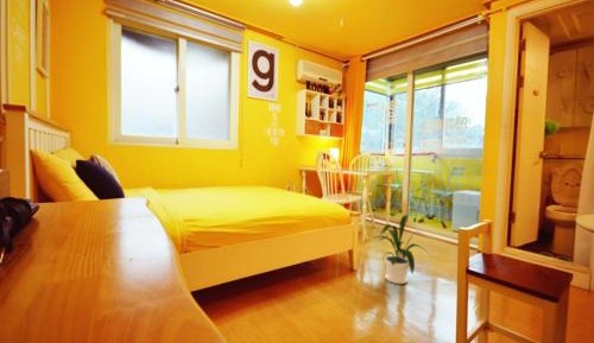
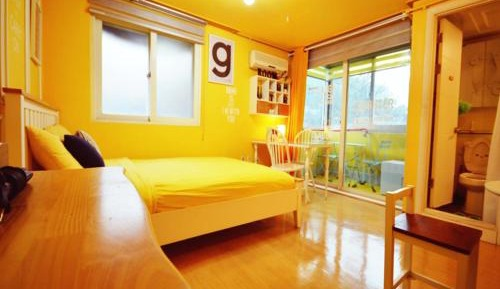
- house plant [374,214,428,285]
